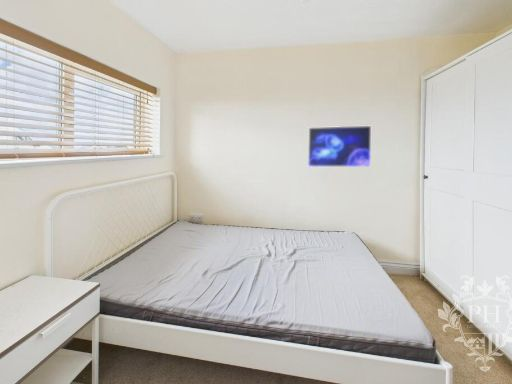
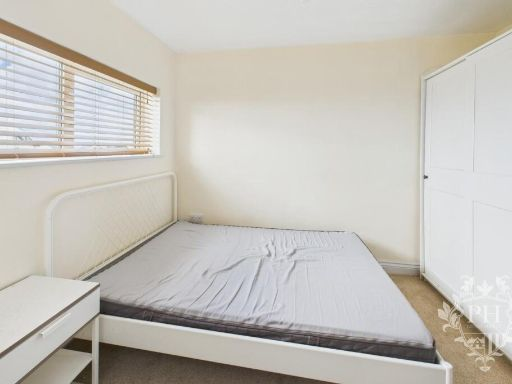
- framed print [307,125,372,168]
